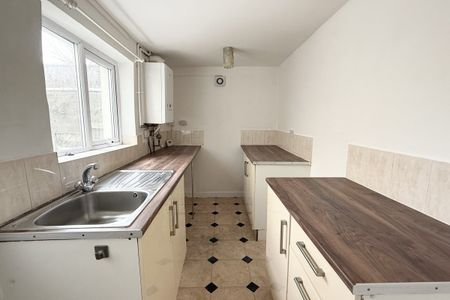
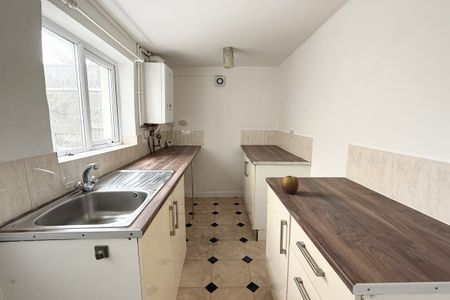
+ apple [280,175,300,194]
